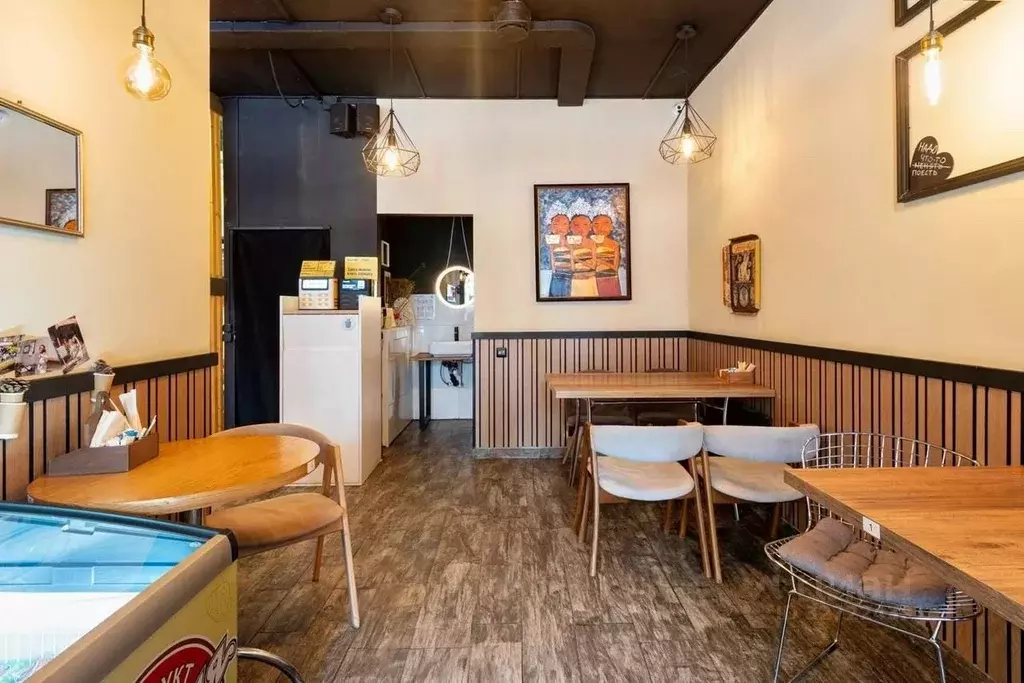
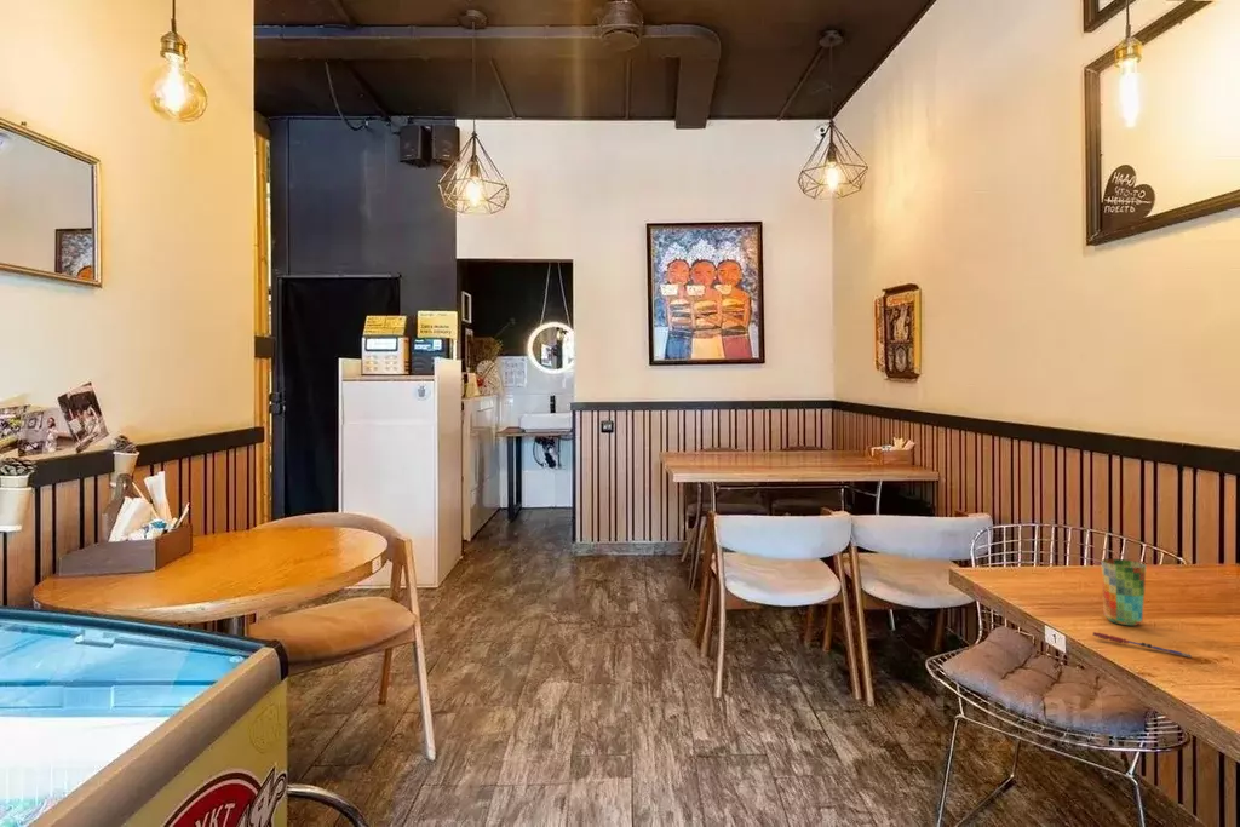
+ pen [1092,631,1193,659]
+ cup [1100,557,1148,627]
